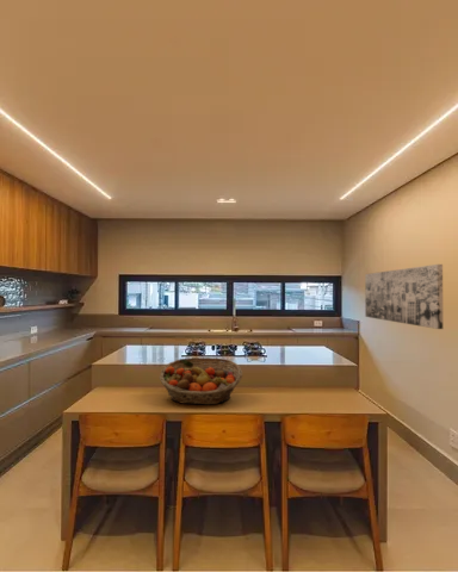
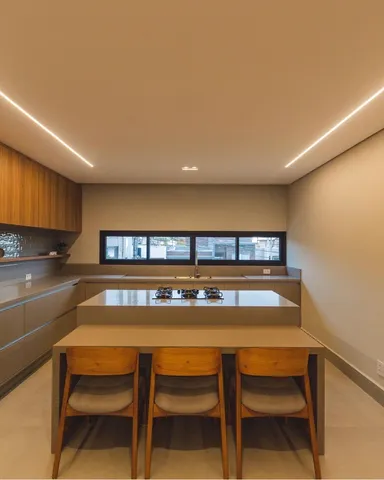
- wall art [364,263,444,330]
- fruit basket [159,356,243,406]
